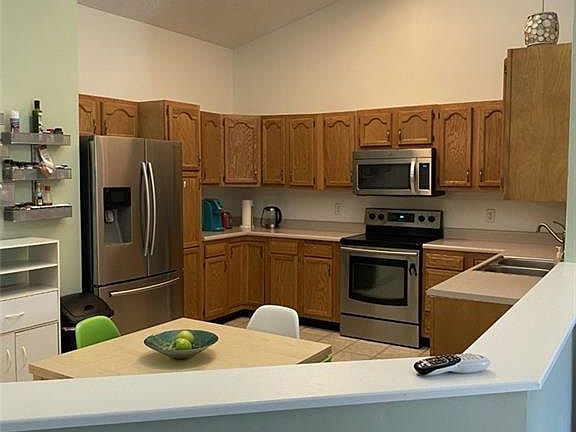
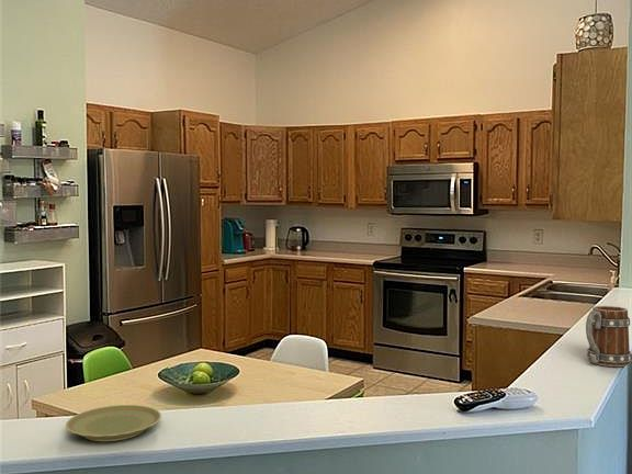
+ plate [65,404,162,442]
+ mug [585,305,632,368]
